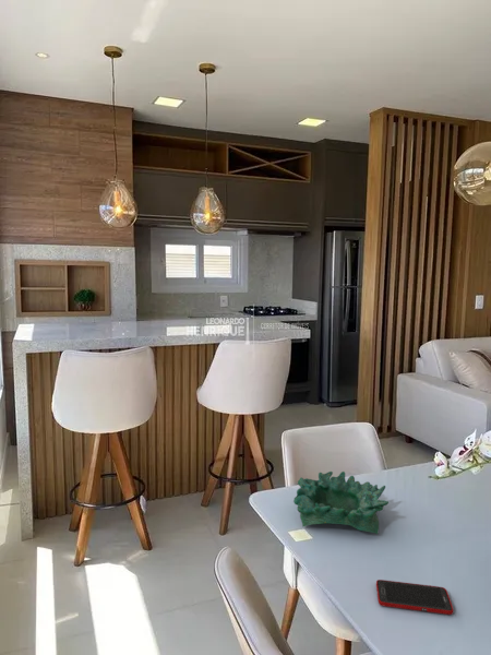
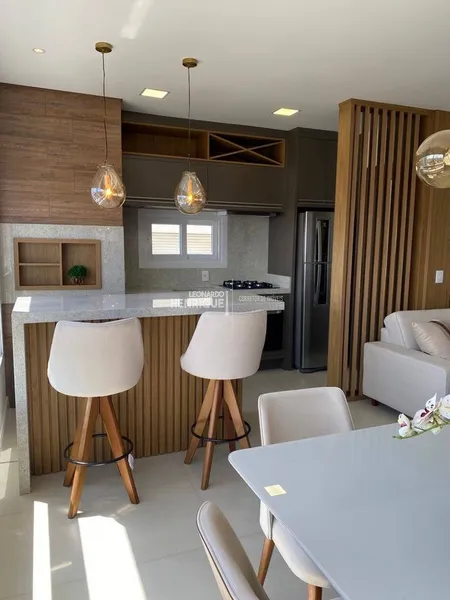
- cell phone [375,579,454,616]
- decorative bowl [292,471,390,535]
